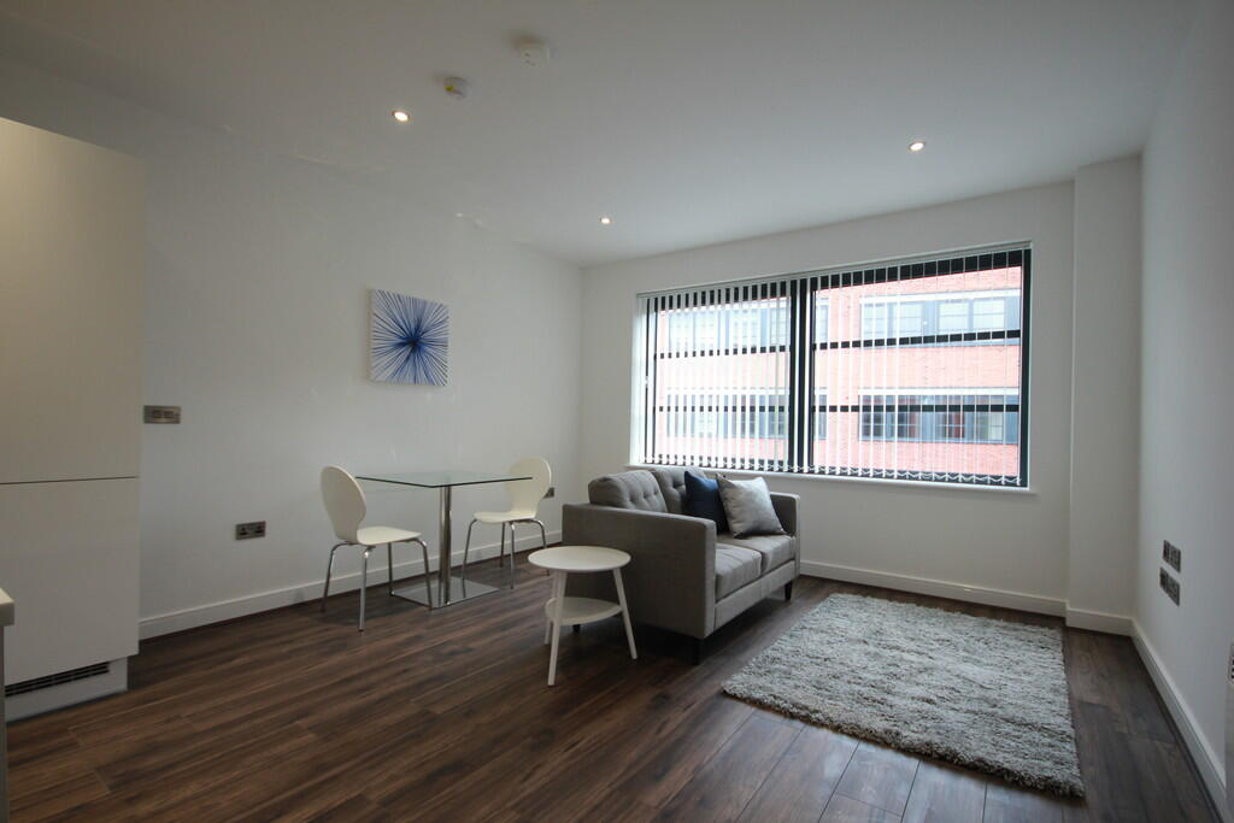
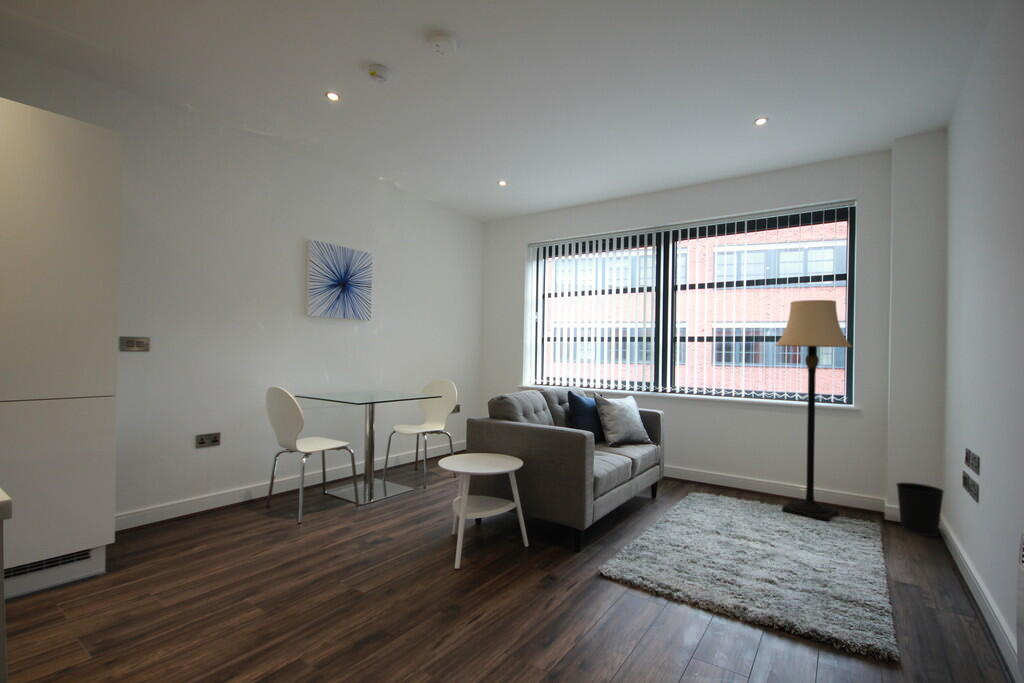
+ lamp [774,299,853,522]
+ wastebasket [895,481,945,537]
